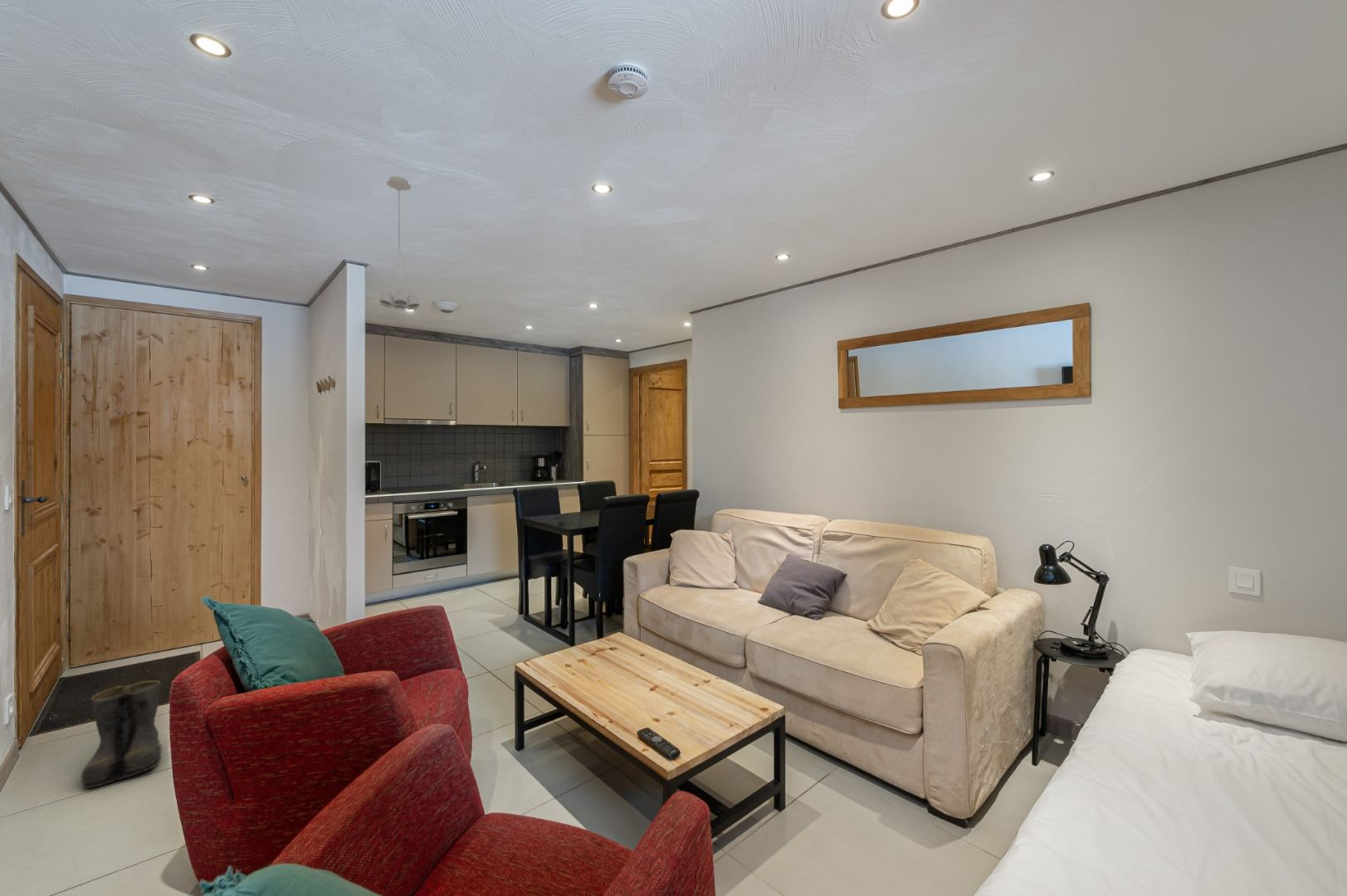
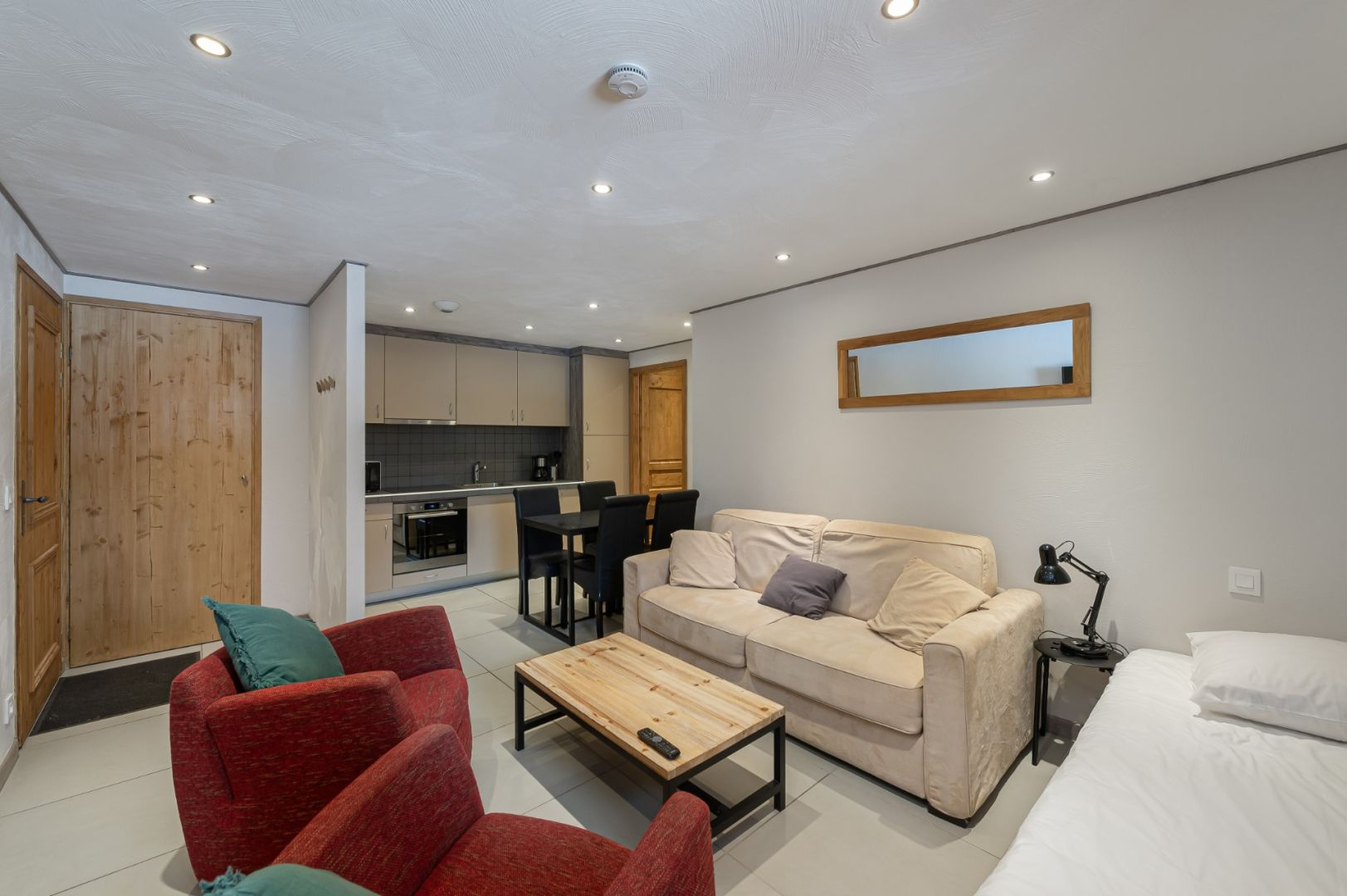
- boots [81,679,162,789]
- pendant light [378,176,421,310]
